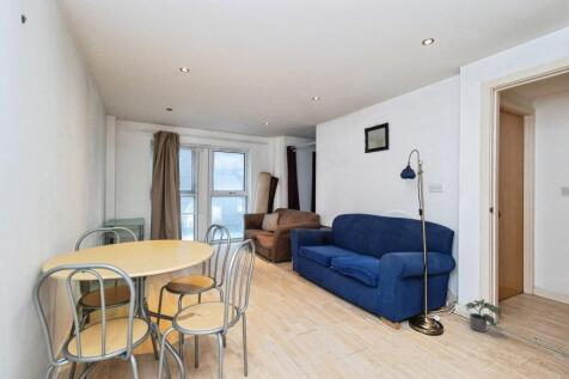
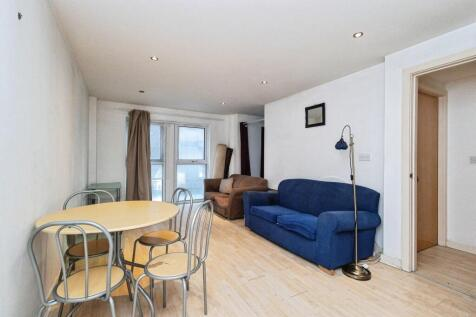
- potted plant [464,298,503,334]
